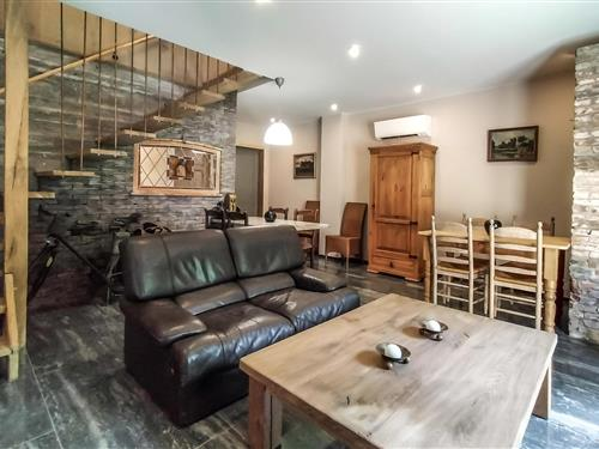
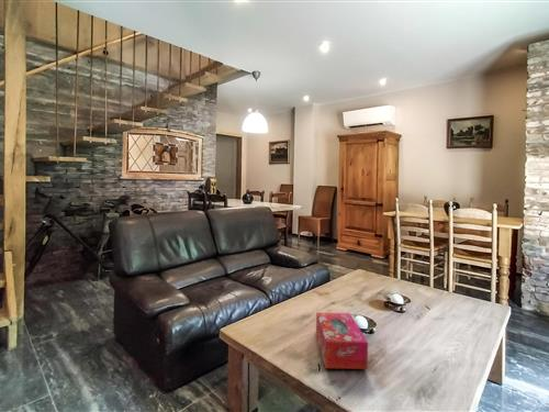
+ tissue box [315,312,369,370]
